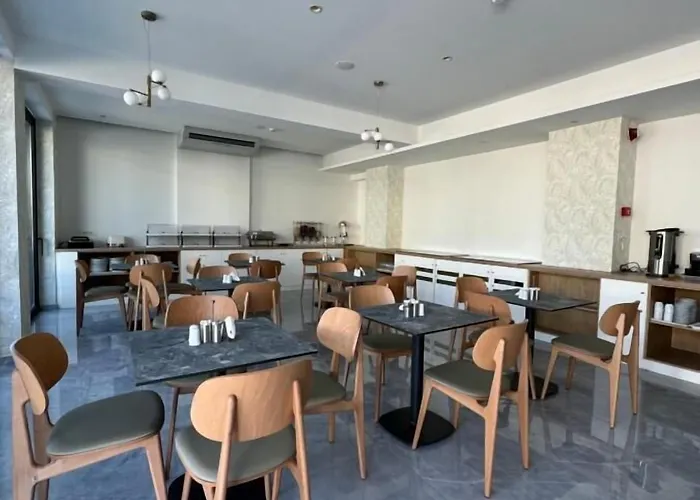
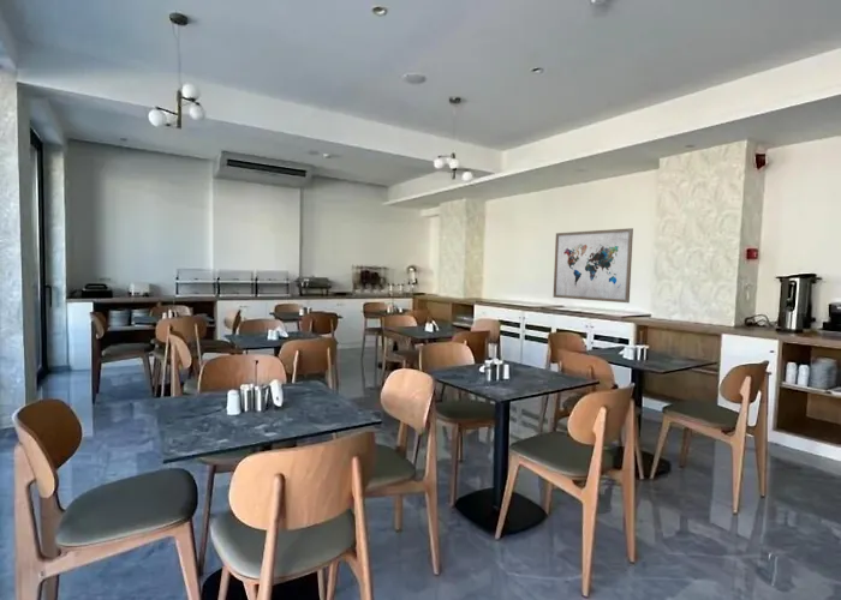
+ wall art [551,227,634,304]
